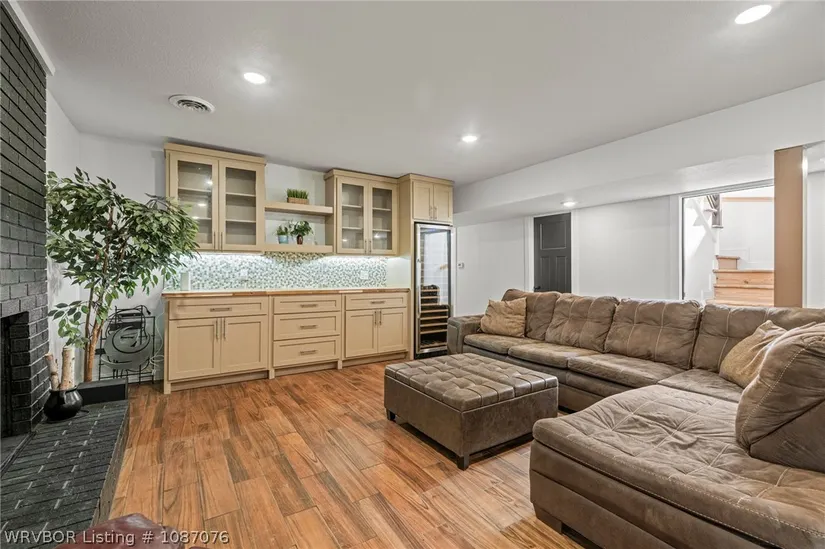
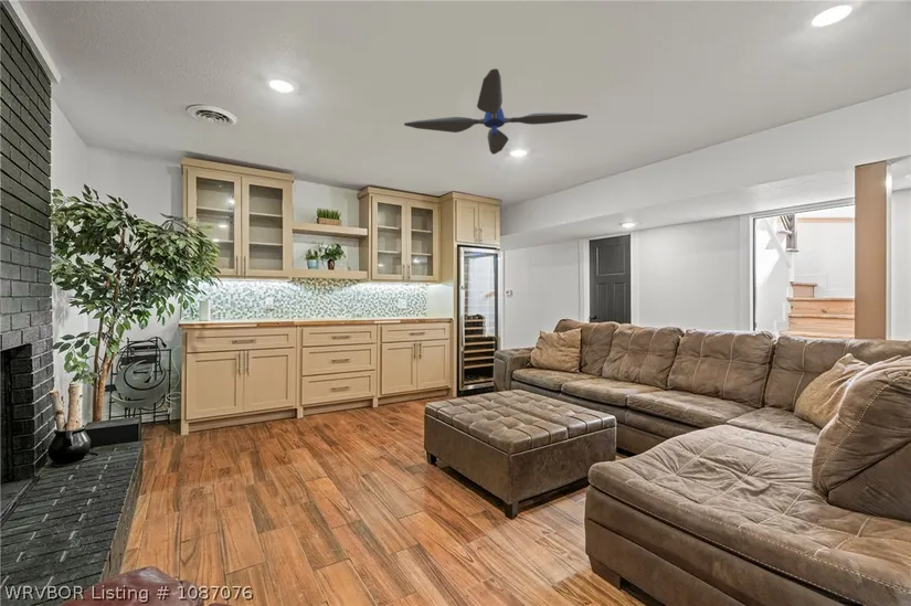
+ ceiling fan [403,67,589,156]
